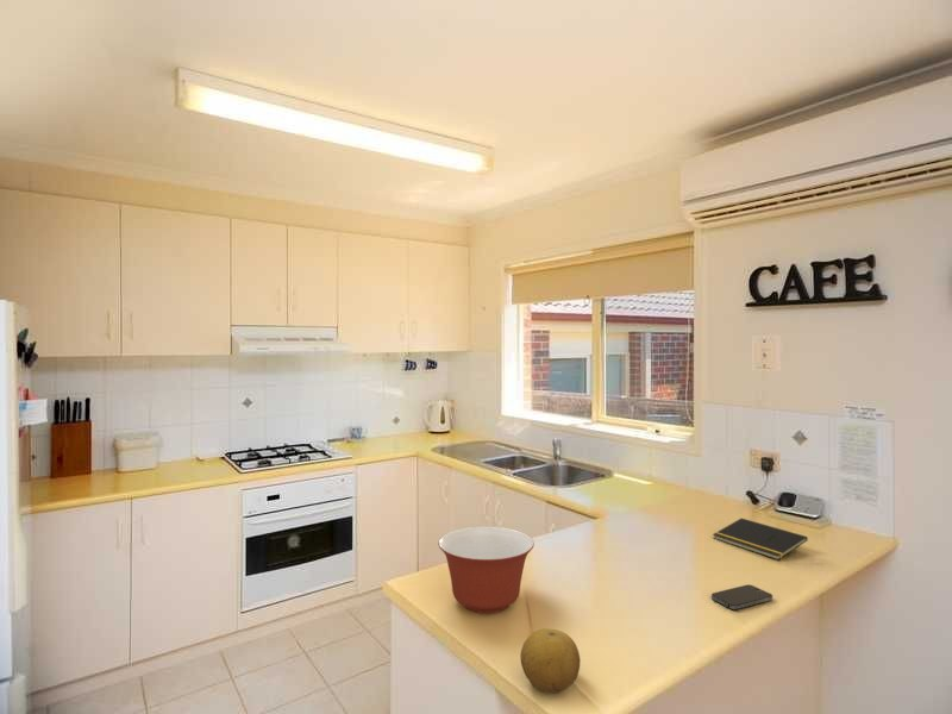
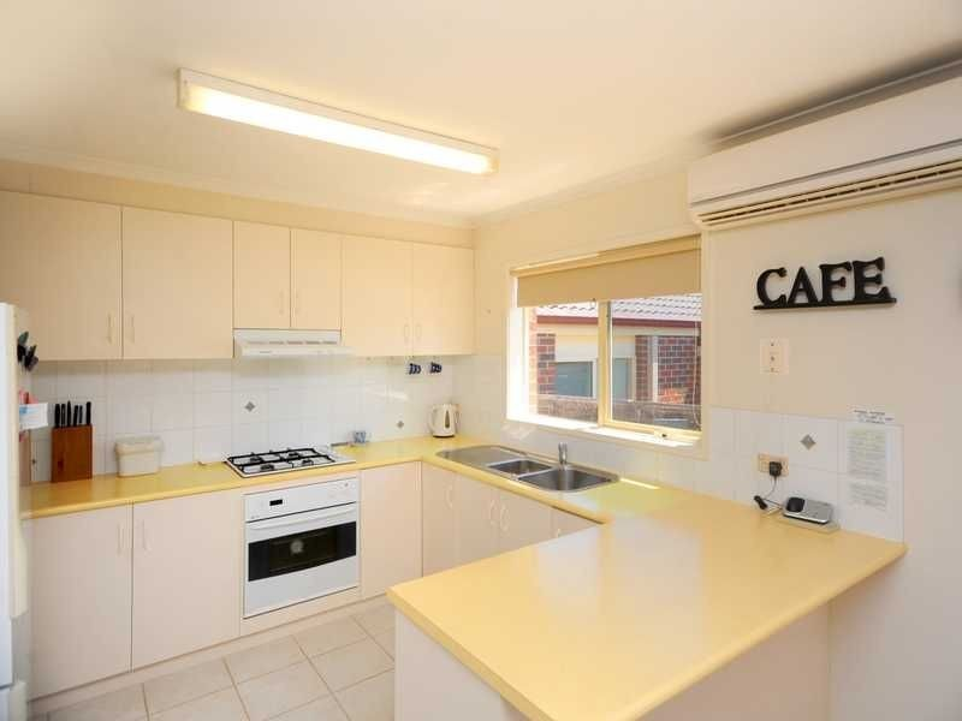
- smartphone [710,583,774,612]
- mixing bowl [437,526,536,614]
- notepad [712,518,809,560]
- fruit [519,627,581,694]
